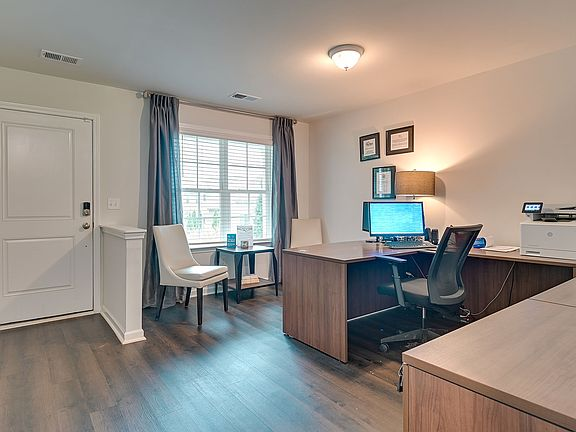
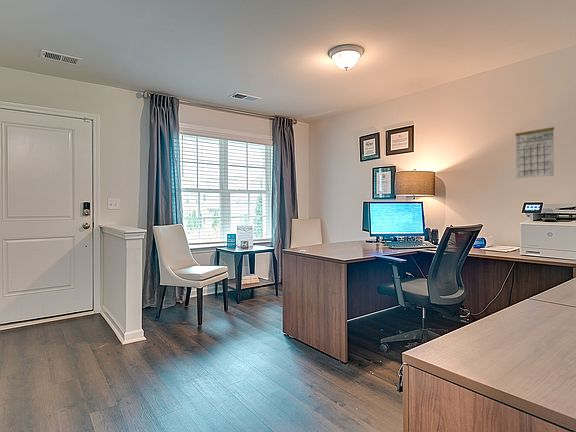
+ calendar [514,119,555,179]
